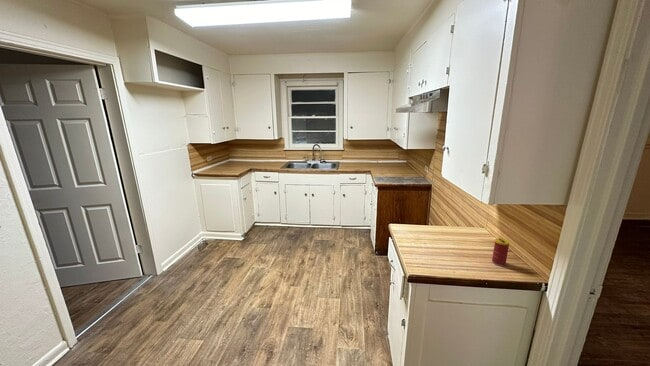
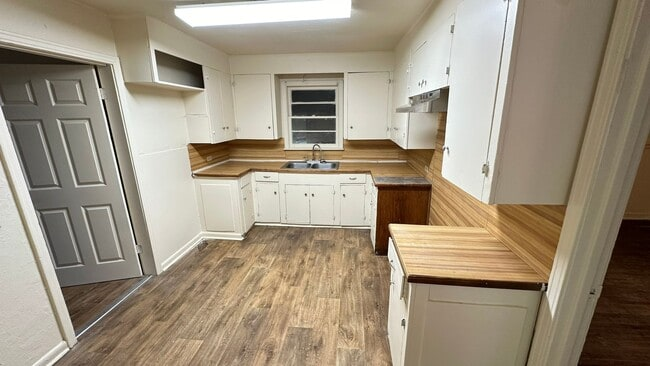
- beverage can [491,237,510,267]
